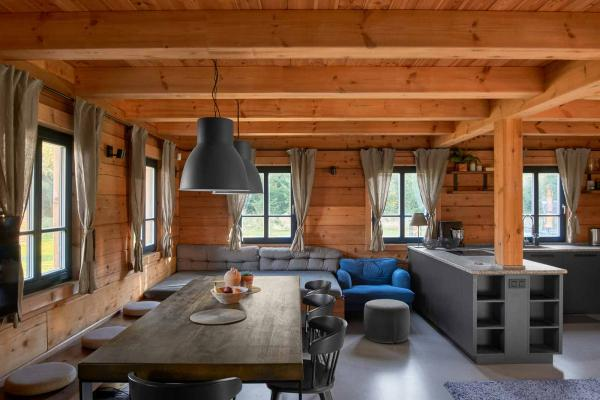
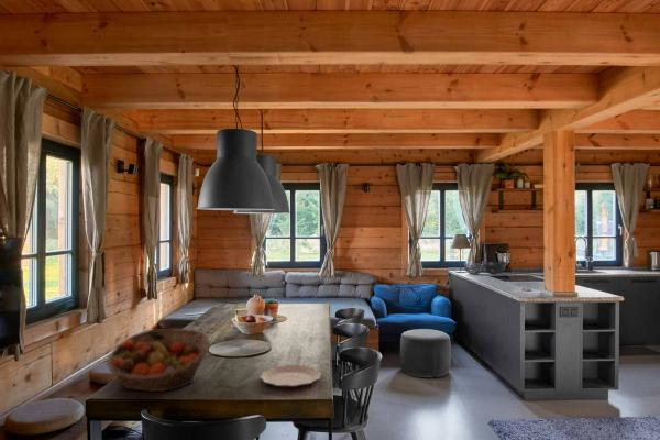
+ plate [258,364,322,389]
+ fruit basket [106,328,211,393]
